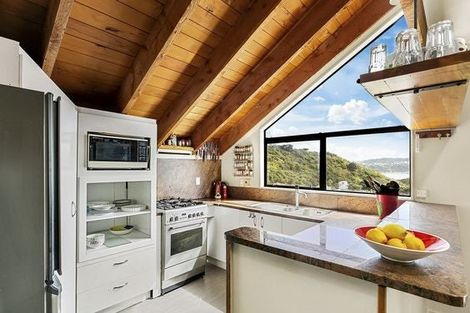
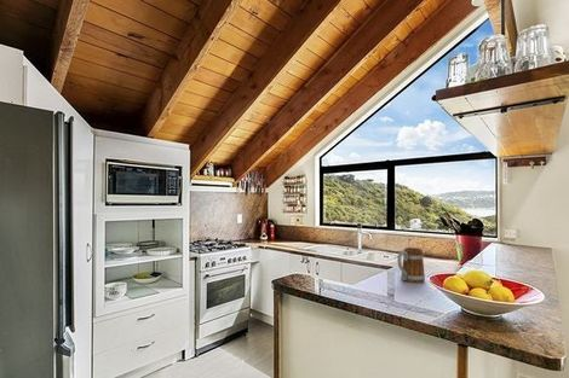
+ mug [396,246,426,284]
